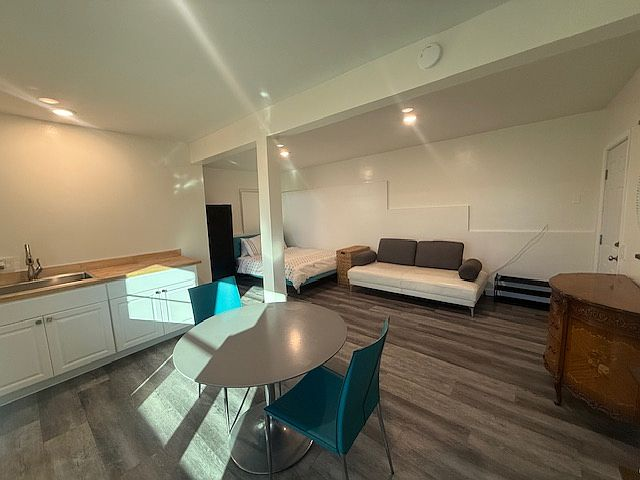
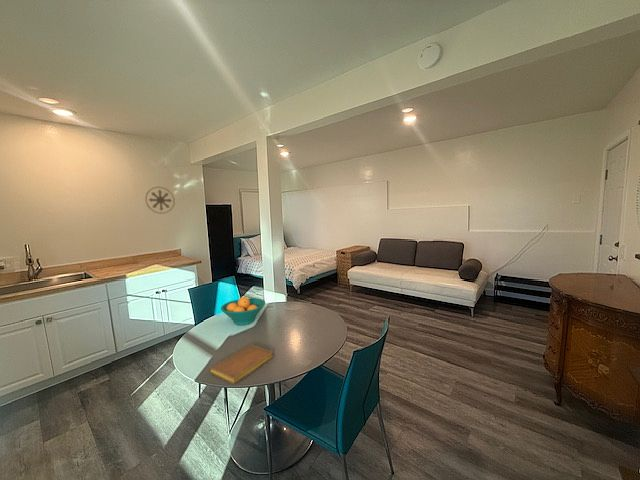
+ medallion [144,186,176,215]
+ fruit bowl [220,296,266,326]
+ notebook [209,343,275,385]
